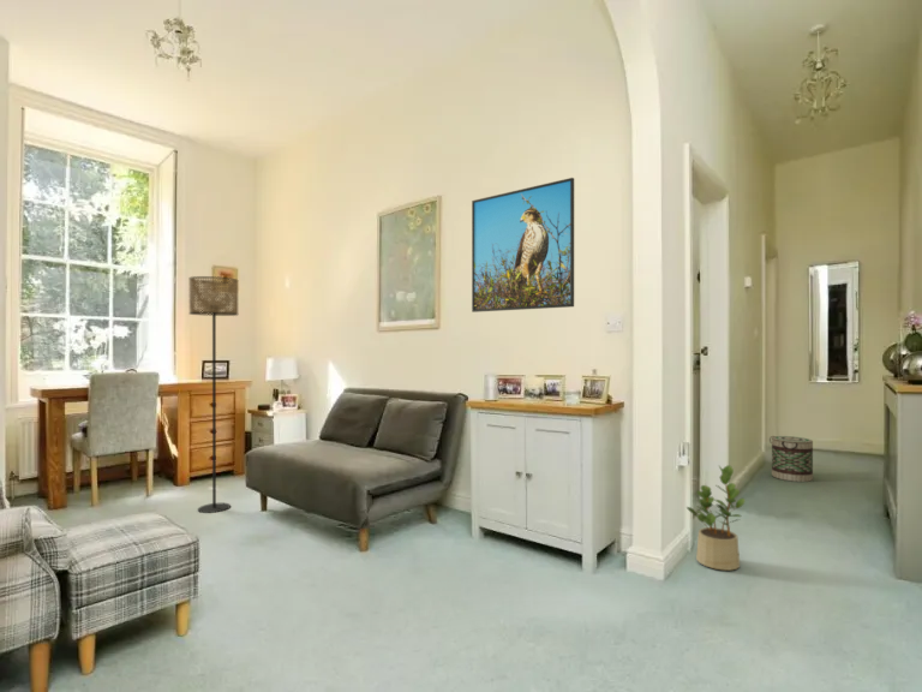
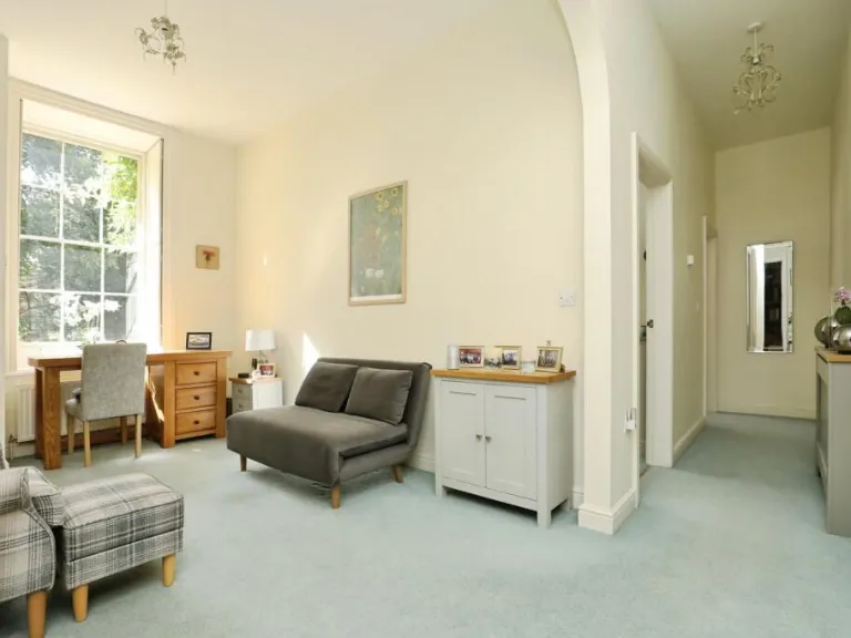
- basket [768,435,814,483]
- potted plant [685,464,746,572]
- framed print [471,177,575,314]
- floor lamp [187,275,239,514]
